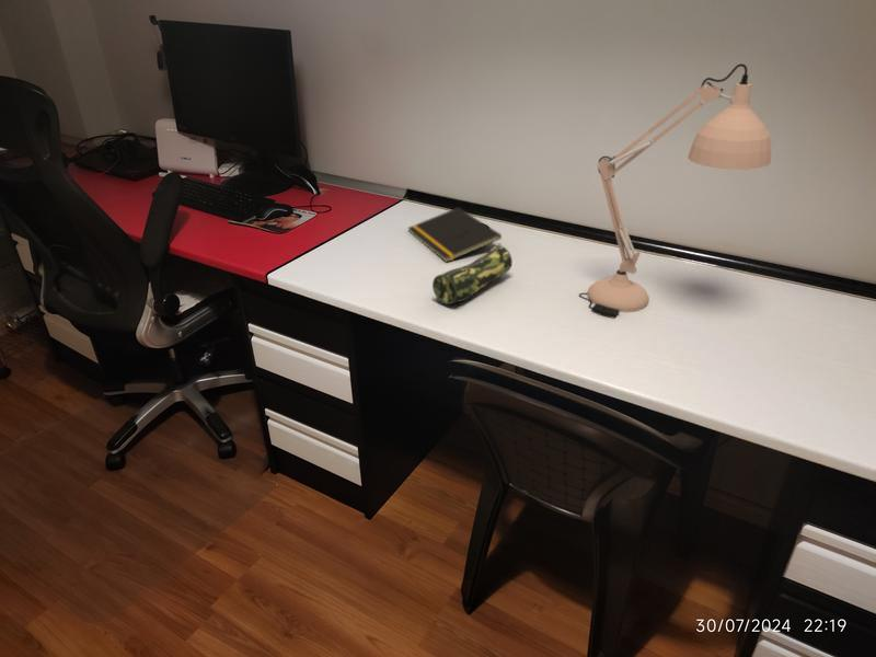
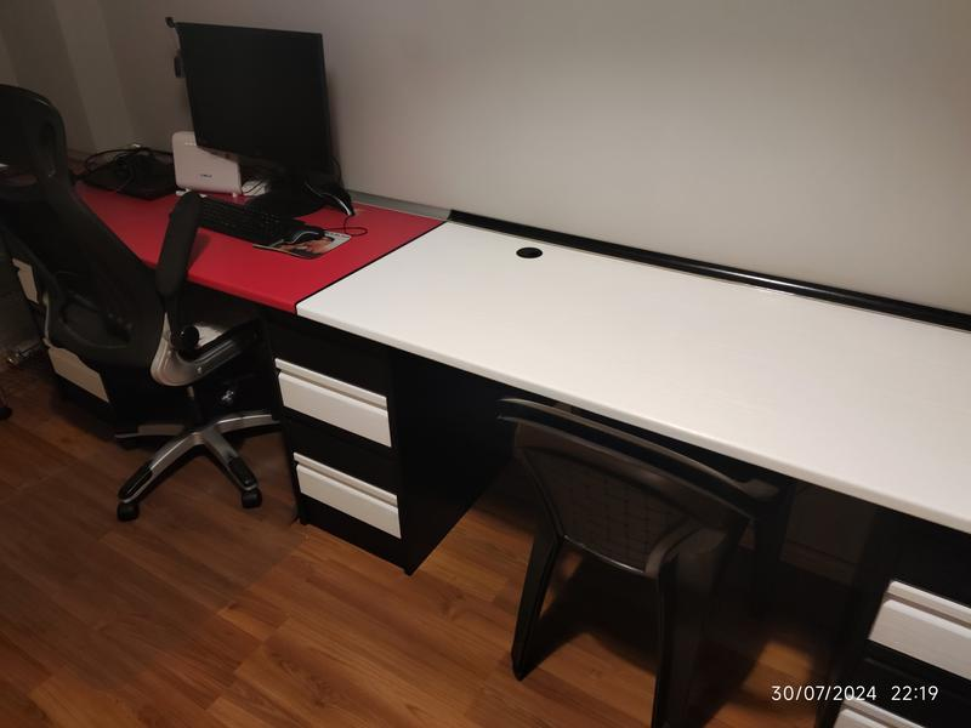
- notepad [406,206,503,264]
- desk lamp [578,62,772,320]
- pencil case [431,242,514,306]
